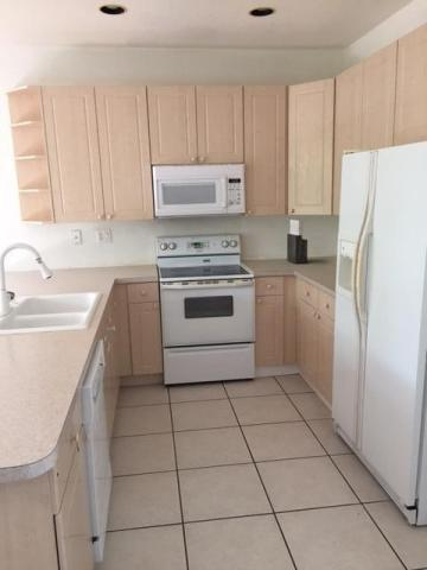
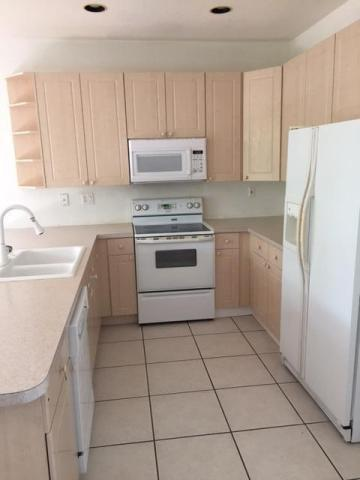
- knife block [286,218,308,265]
